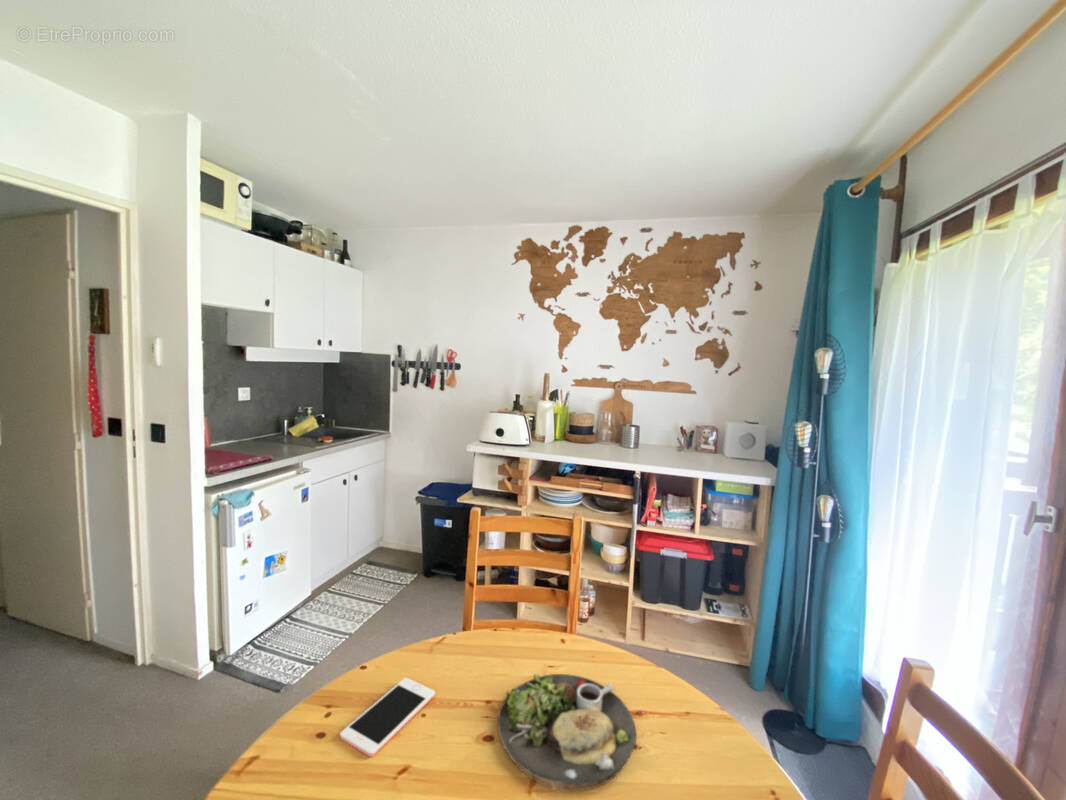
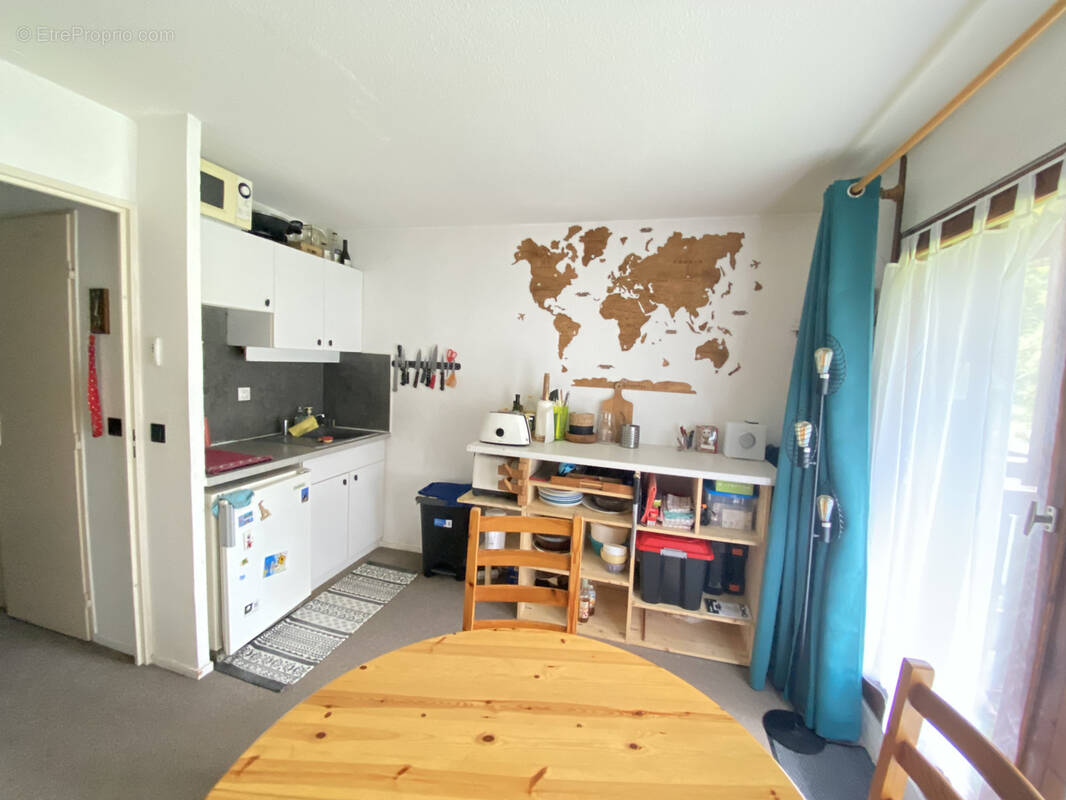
- dinner plate [496,673,637,793]
- cell phone [339,677,436,758]
